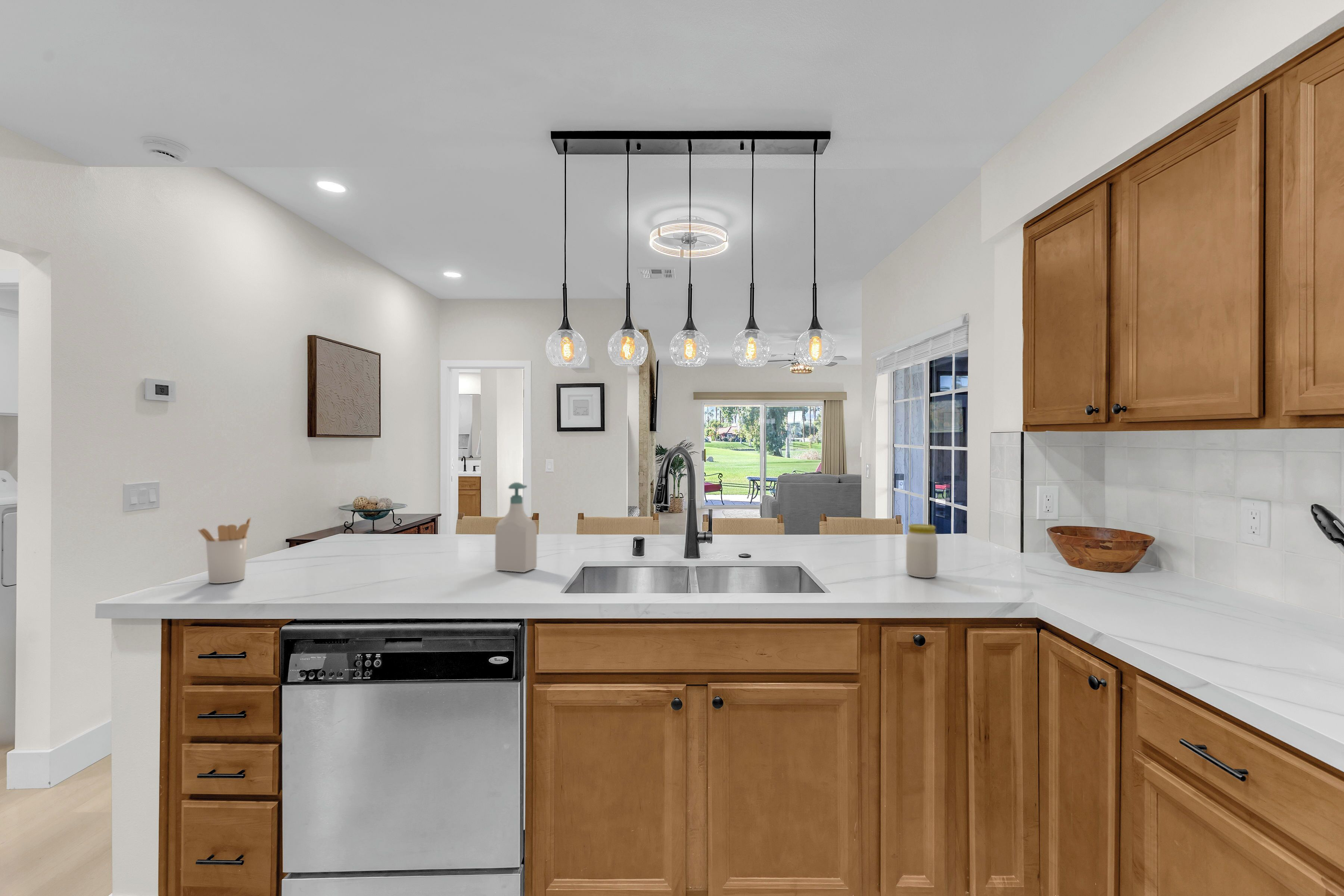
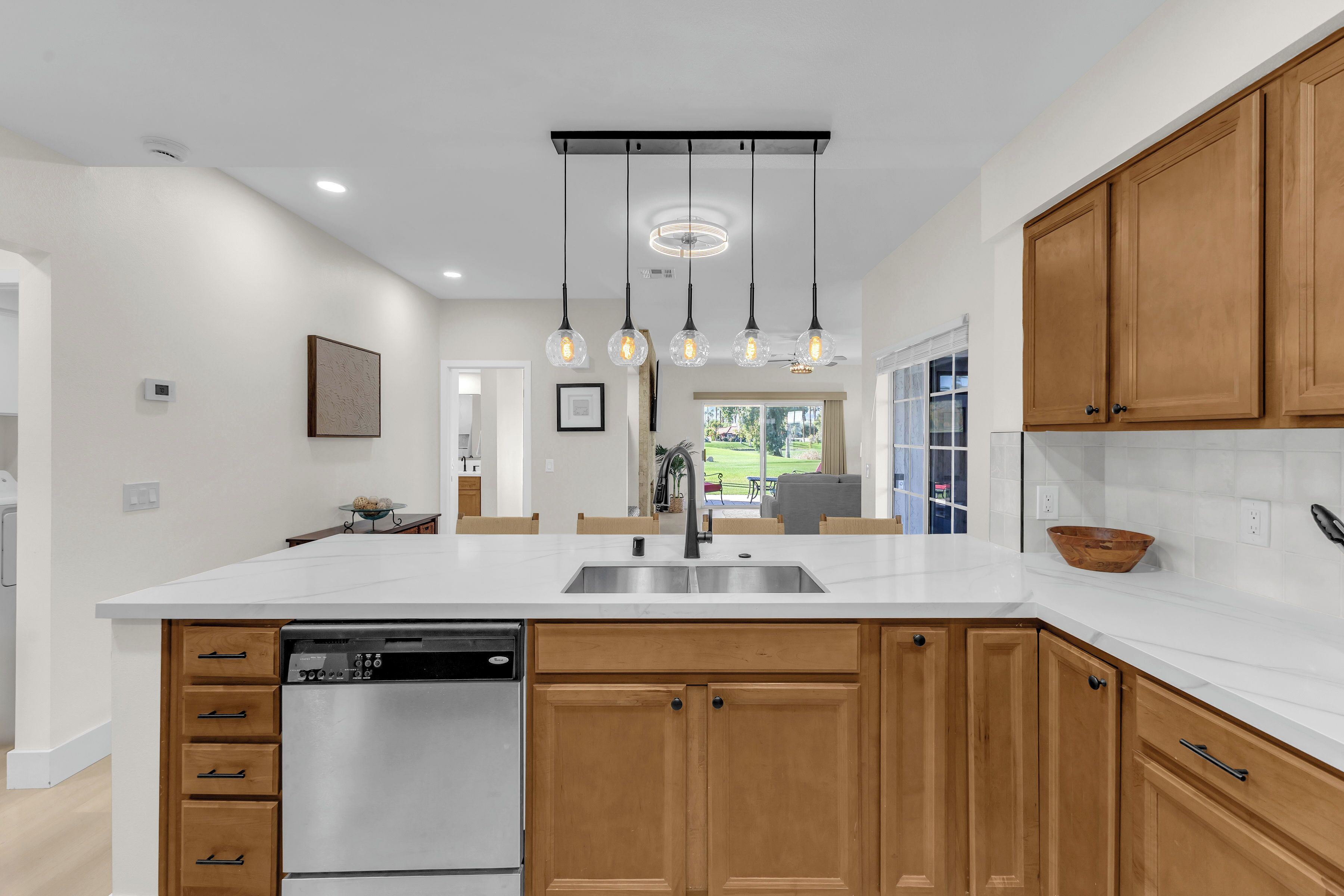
- utensil holder [197,517,251,584]
- jar [906,523,938,578]
- soap bottle [495,482,537,573]
